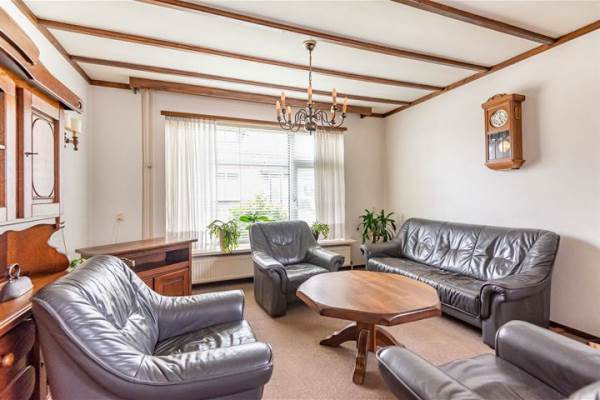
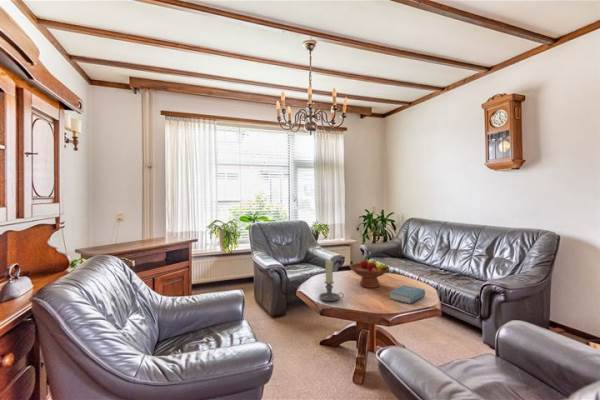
+ book [388,284,426,305]
+ fruit bowl [349,256,391,289]
+ candle holder [318,260,345,302]
